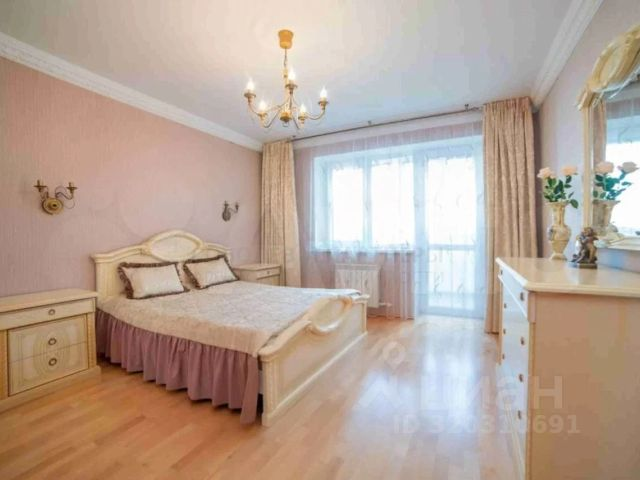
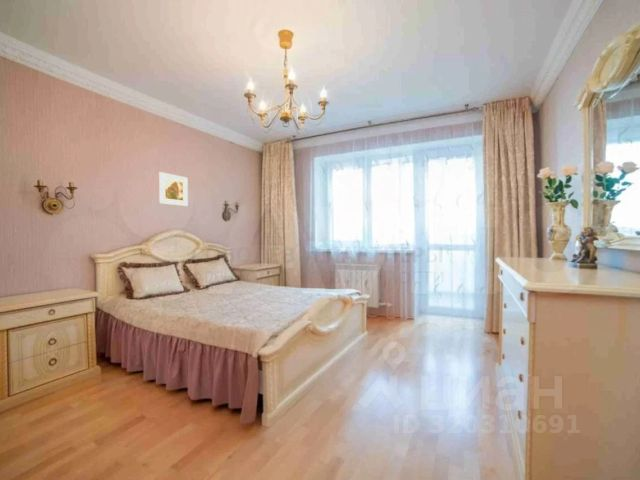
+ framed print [158,171,189,207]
